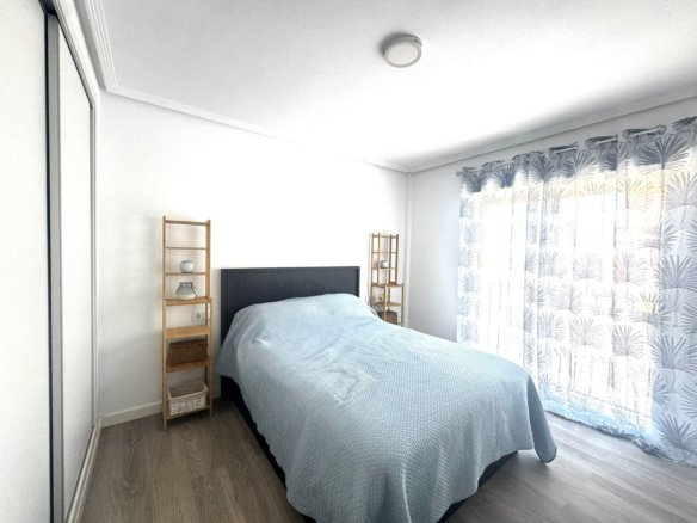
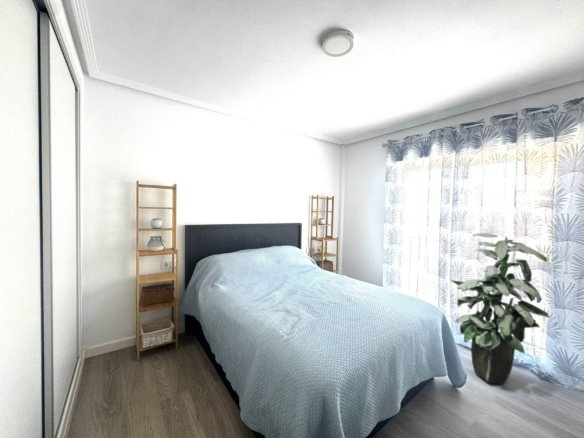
+ indoor plant [450,232,551,385]
